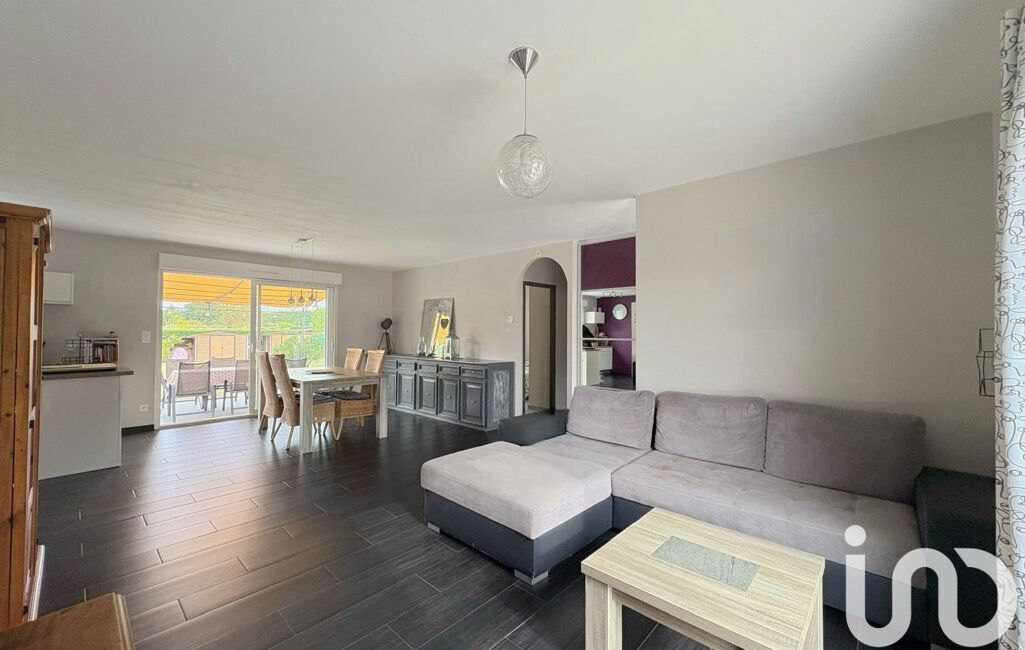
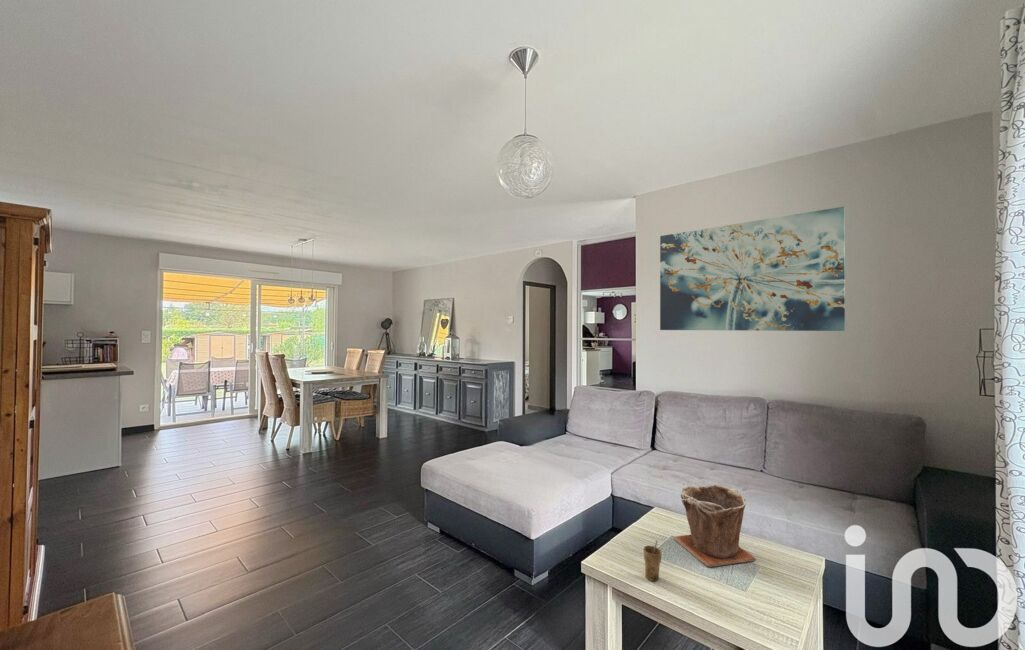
+ plant pot [673,484,757,568]
+ wall art [659,206,846,332]
+ cup [643,539,663,582]
